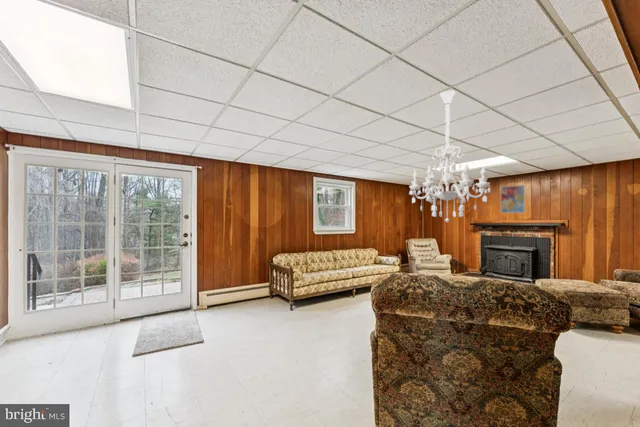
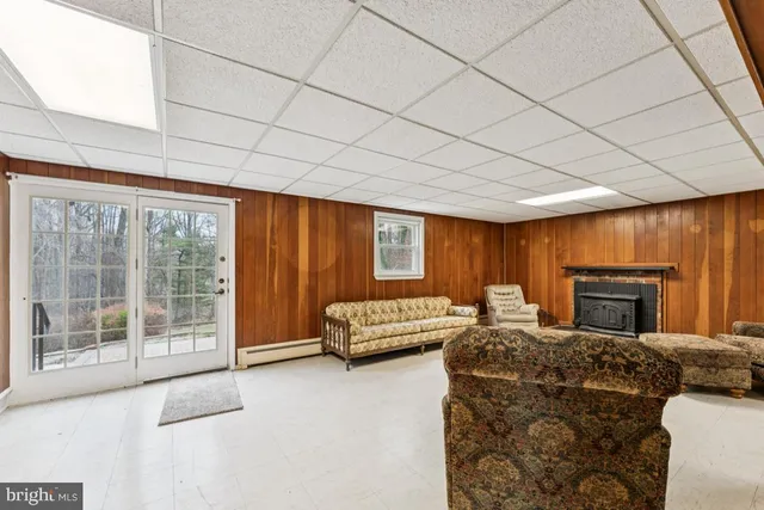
- chandelier [408,89,492,224]
- wall art [500,184,526,214]
